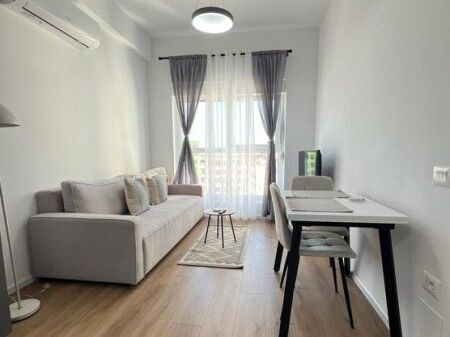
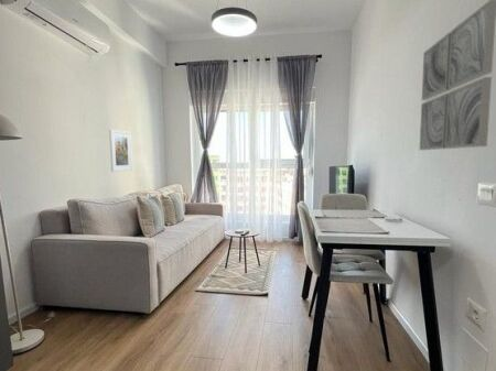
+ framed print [108,129,133,173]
+ wall art [419,0,496,151]
